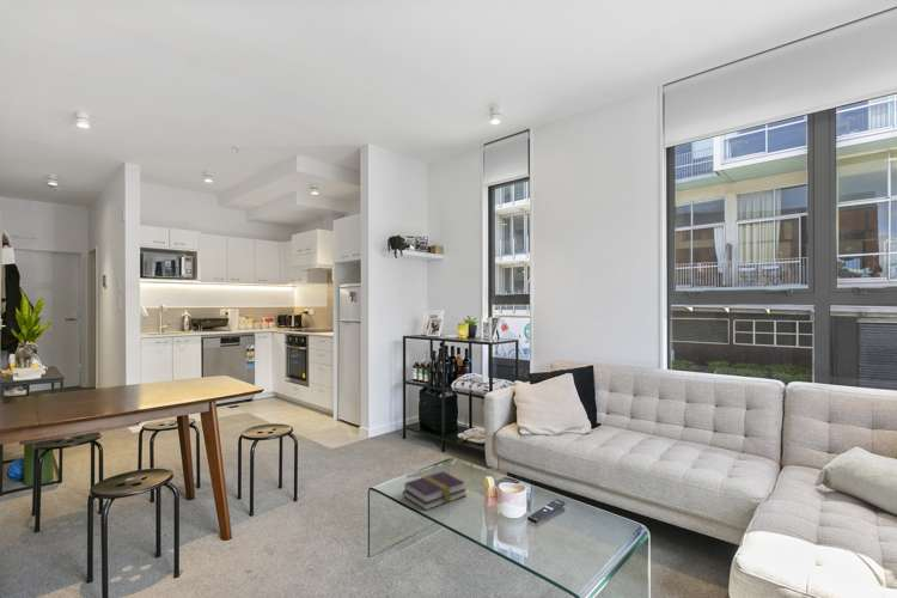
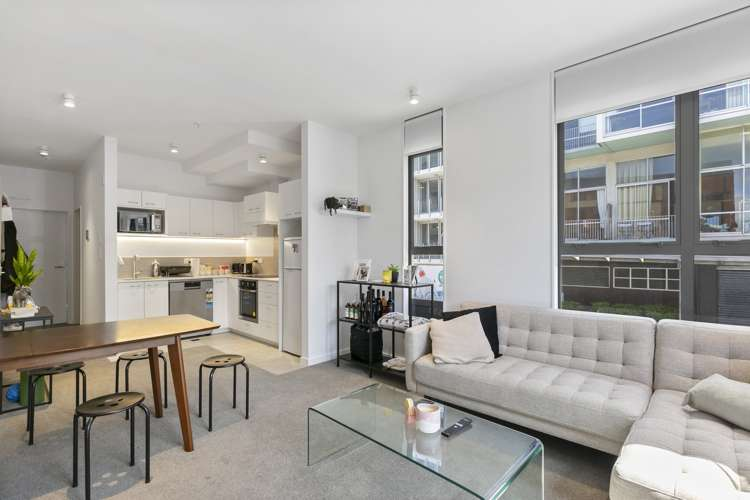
- book [402,470,468,512]
